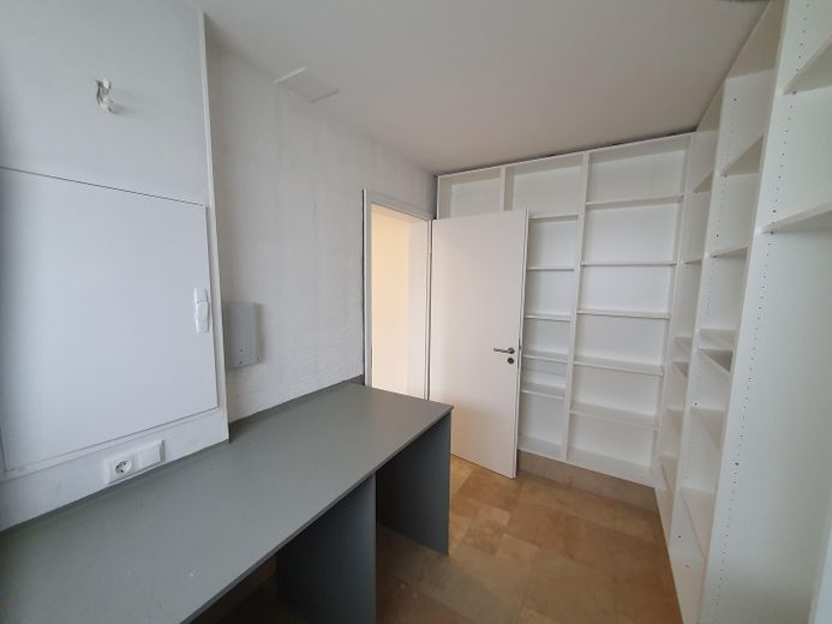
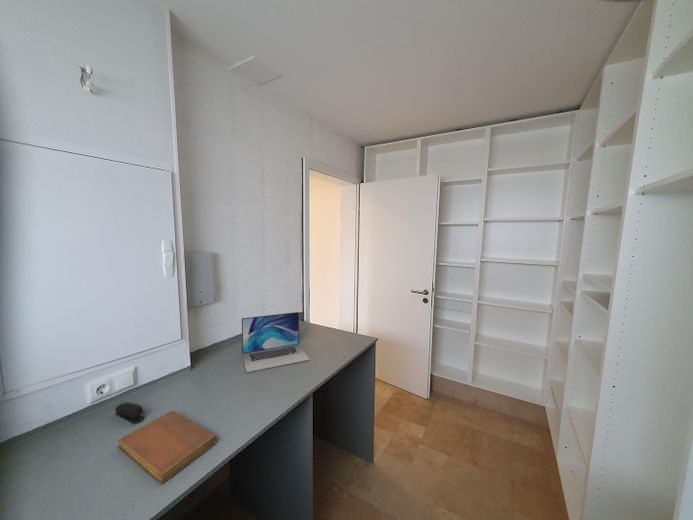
+ stapler [114,401,145,425]
+ notebook [116,410,219,485]
+ laptop [241,311,311,373]
